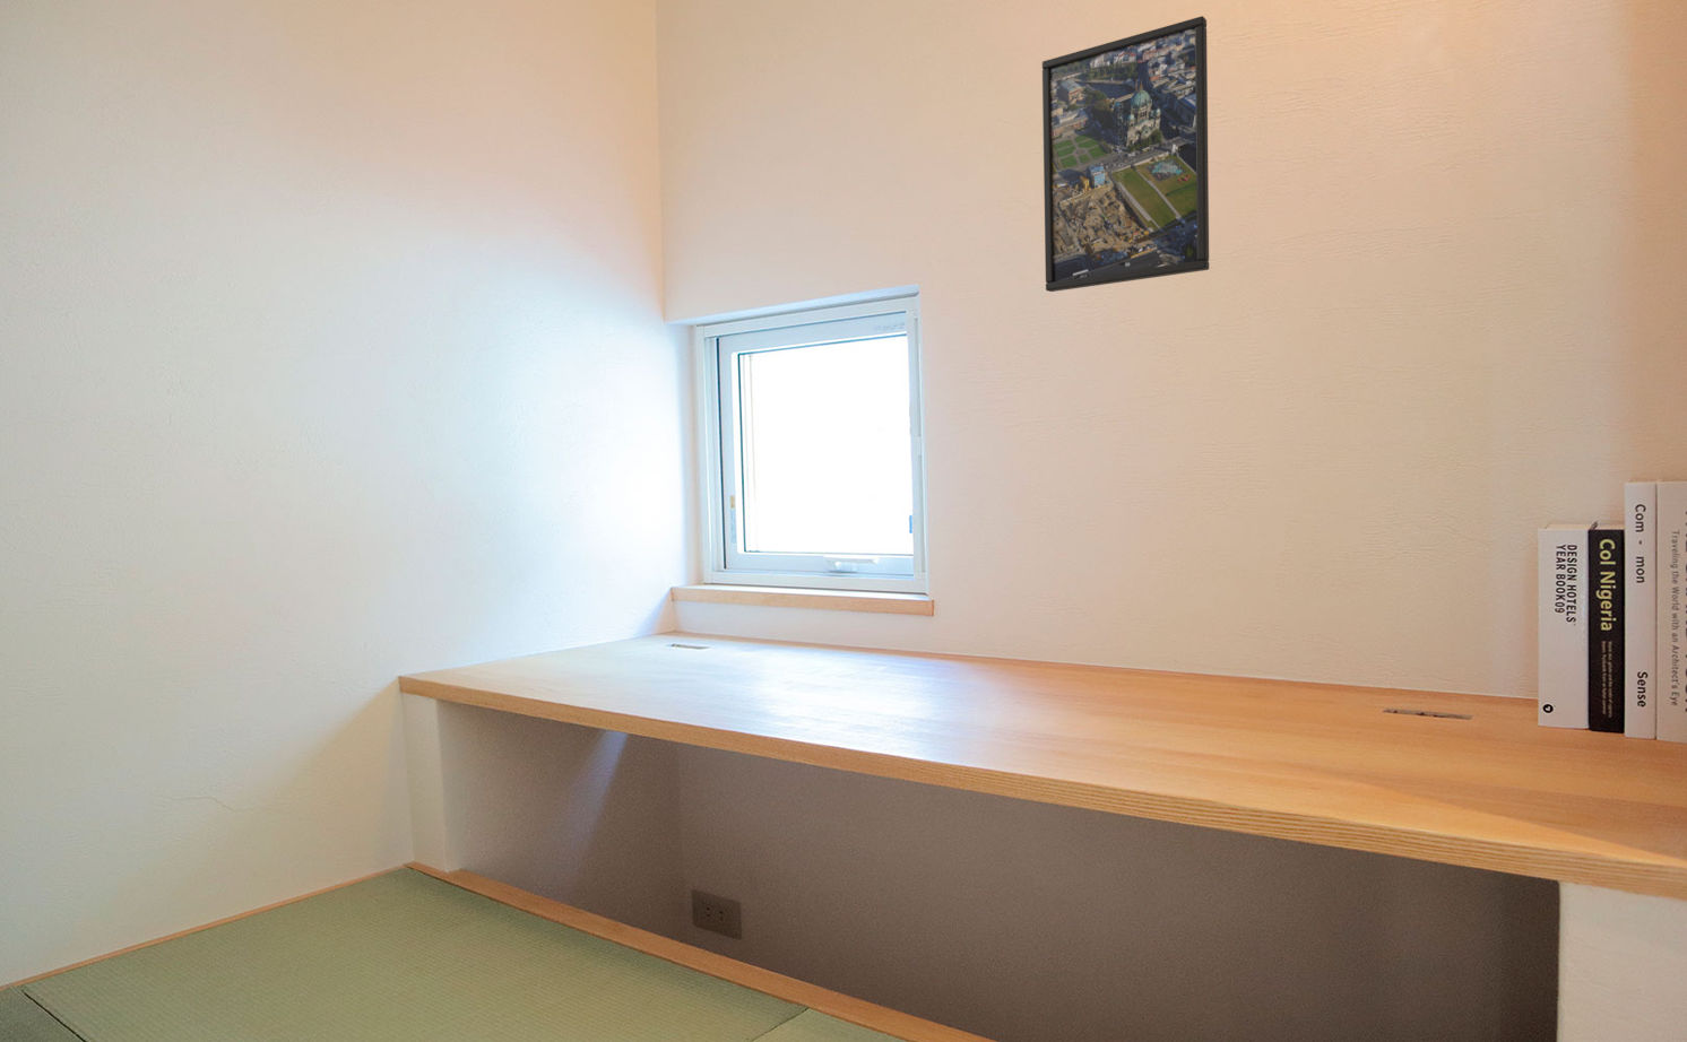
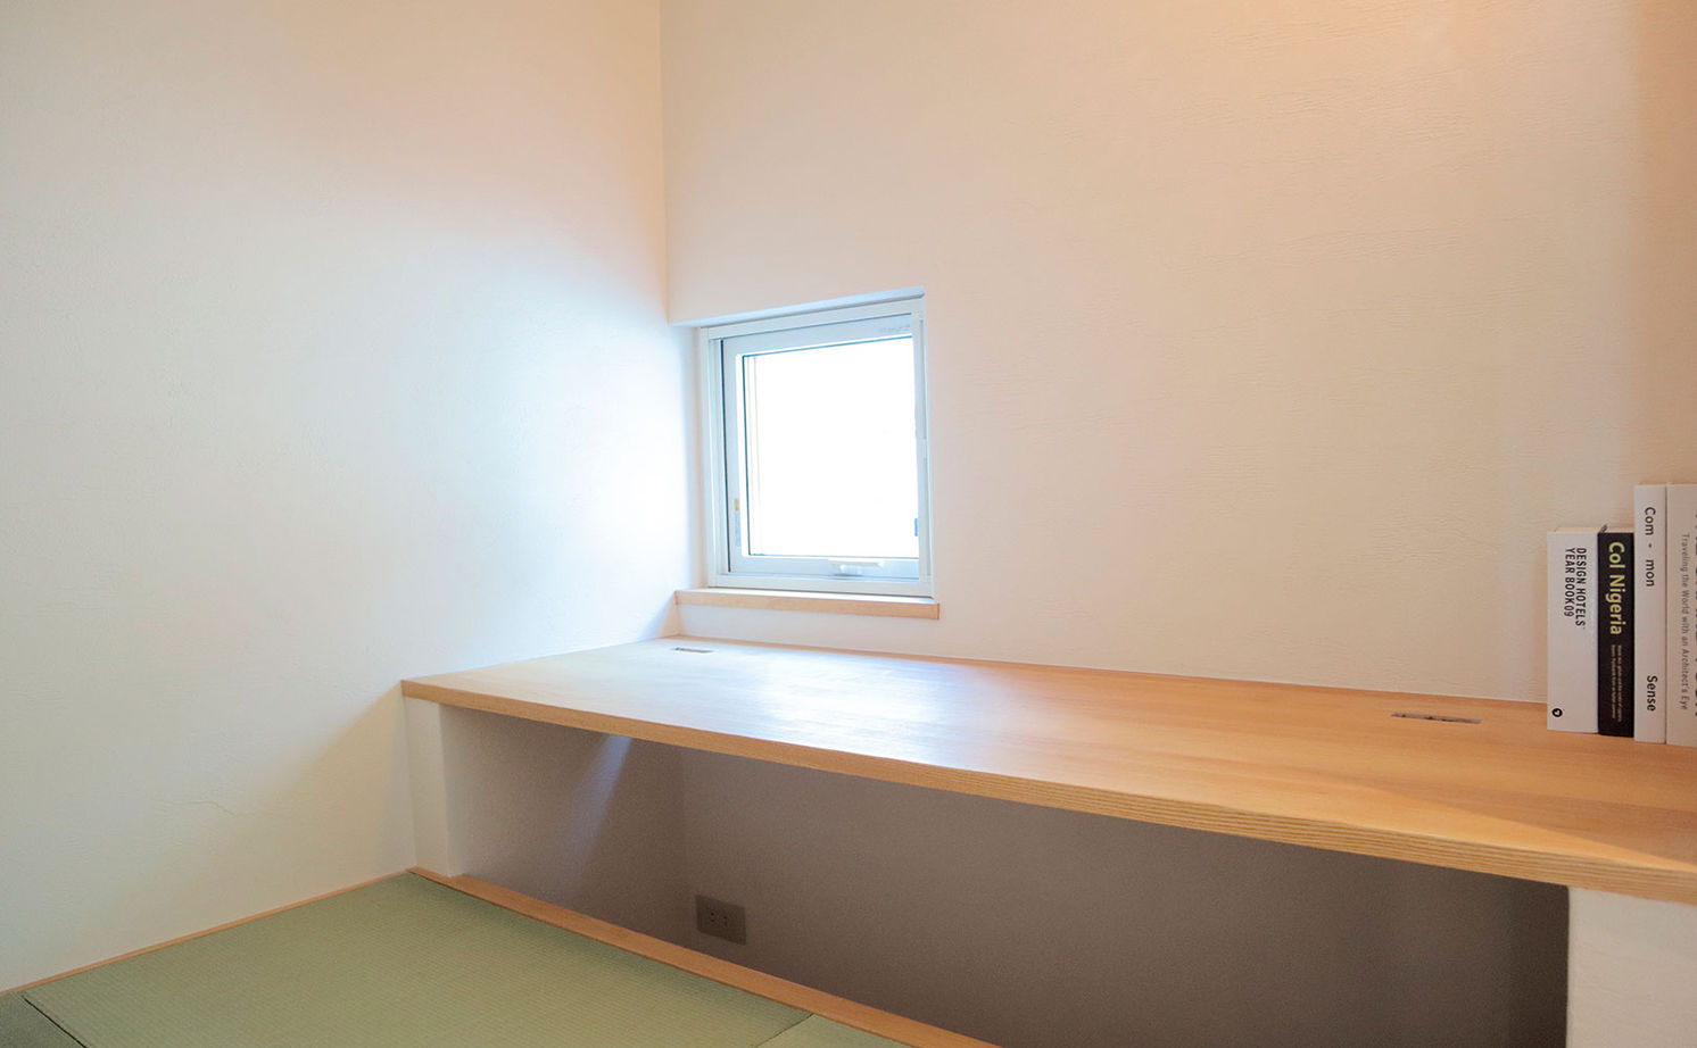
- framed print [1041,14,1210,293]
